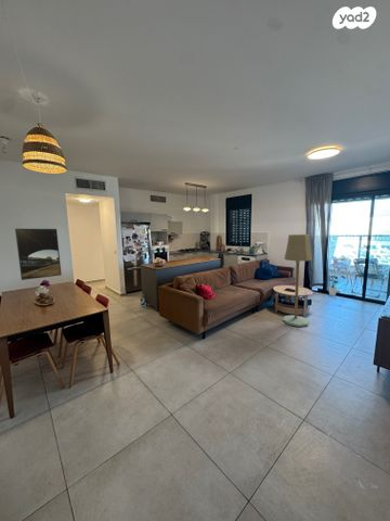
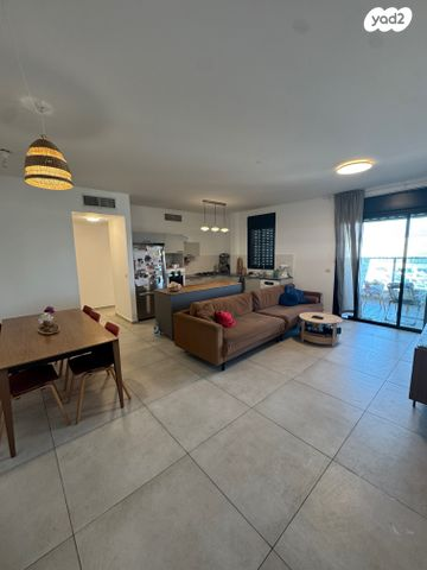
- floor lamp [282,233,313,328]
- house plant [326,275,347,297]
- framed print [14,228,63,281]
